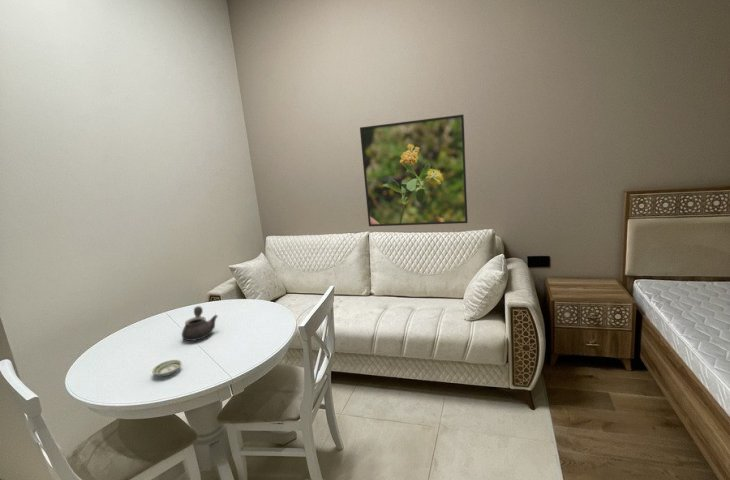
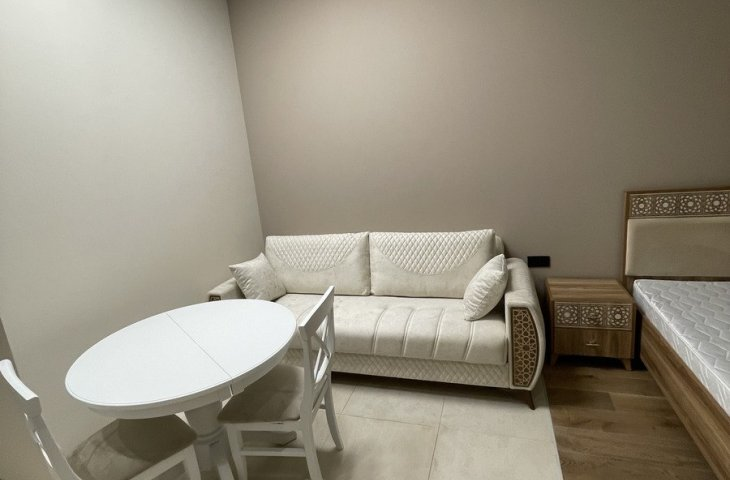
- teapot [181,305,219,342]
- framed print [359,114,469,227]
- saucer [151,359,183,377]
